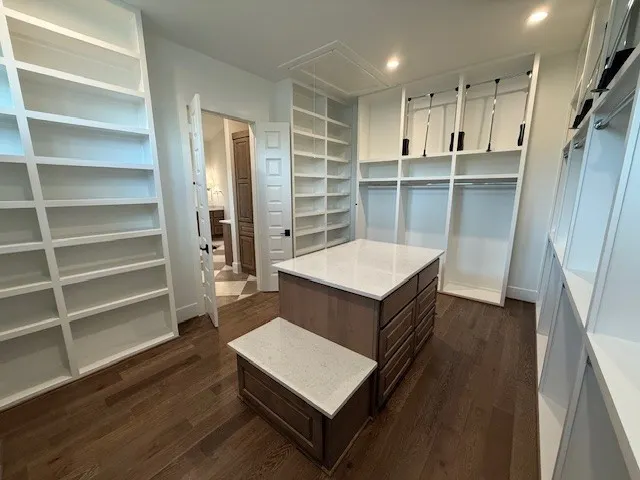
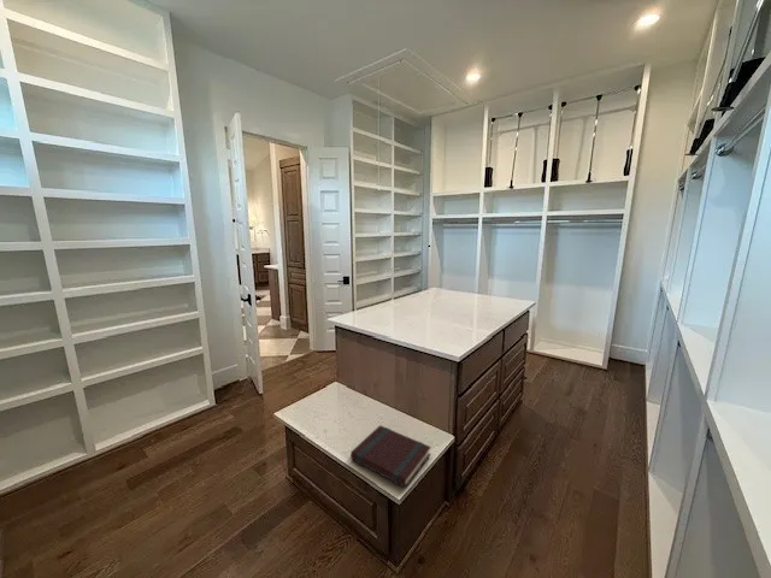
+ book [349,424,432,489]
